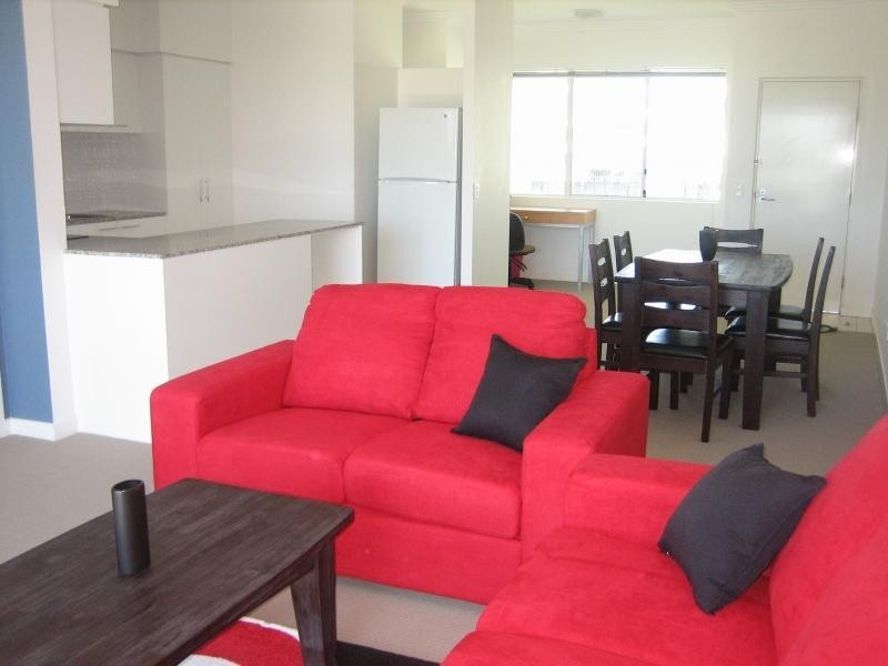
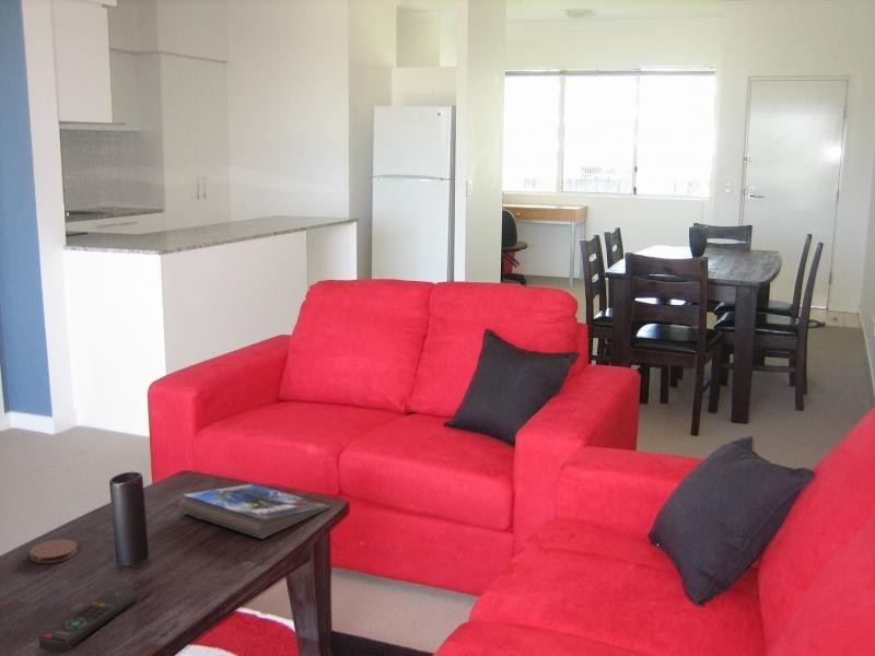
+ remote control [37,587,138,653]
+ magazine [178,482,331,540]
+ coaster [28,538,79,564]
